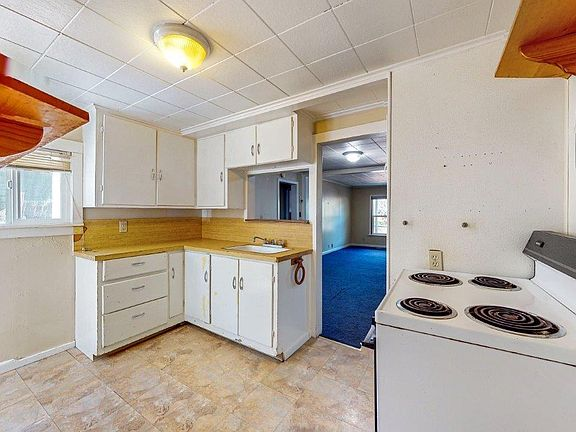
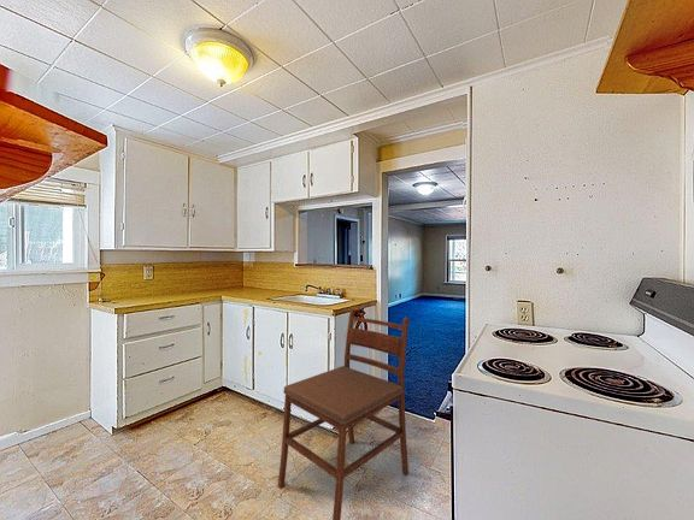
+ dining chair [277,308,411,520]
